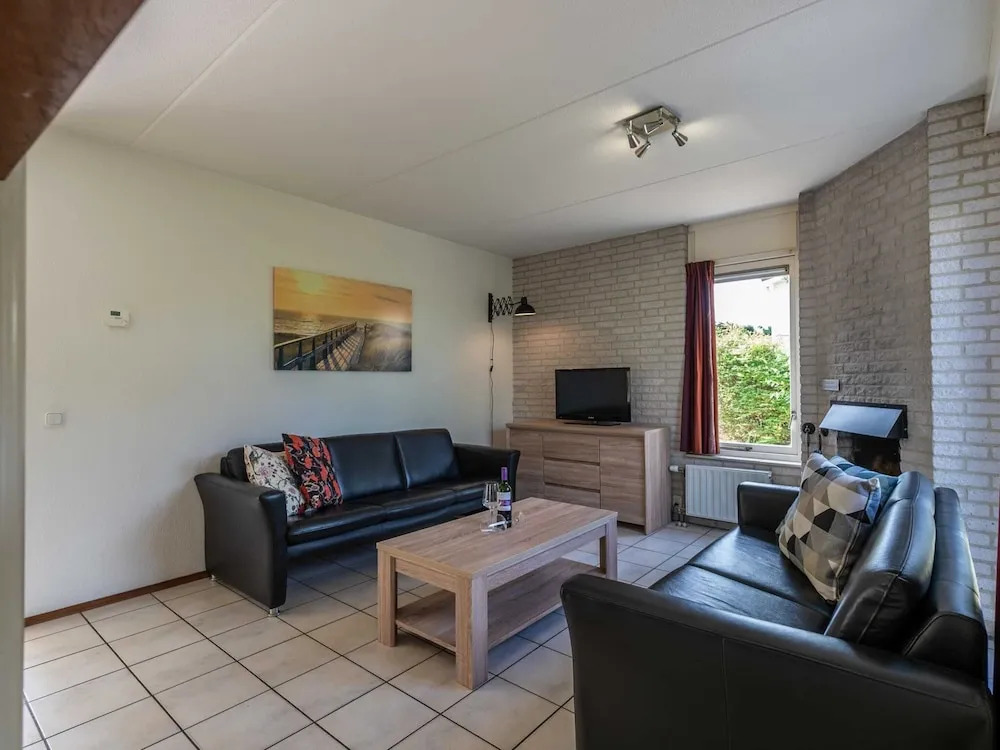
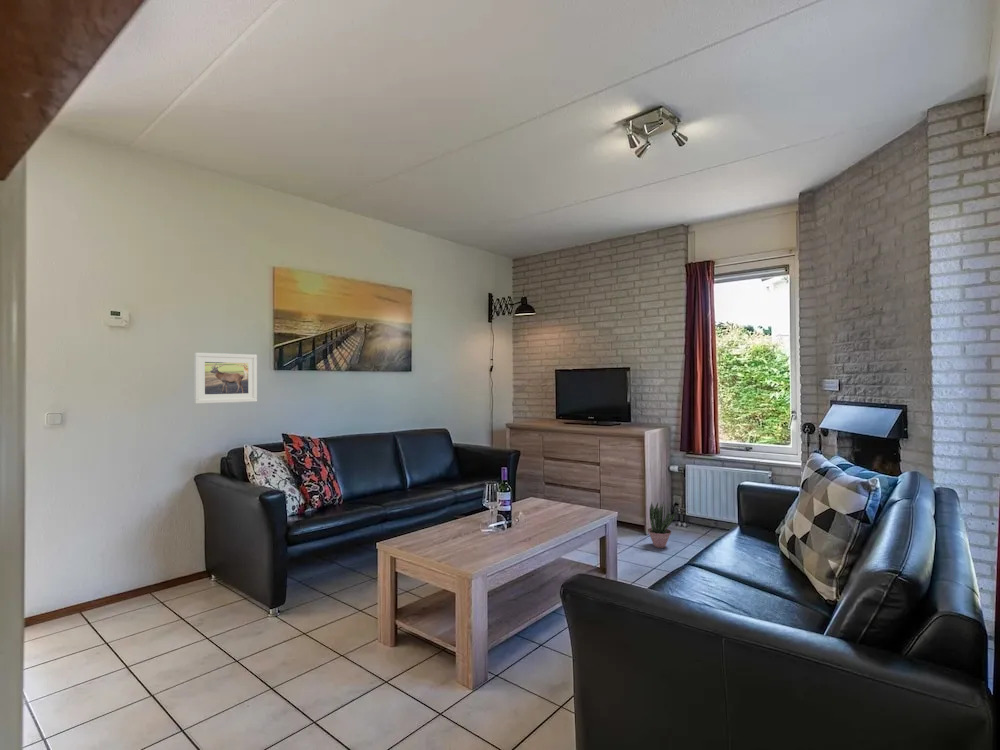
+ potted plant [647,501,676,549]
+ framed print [193,352,258,405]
